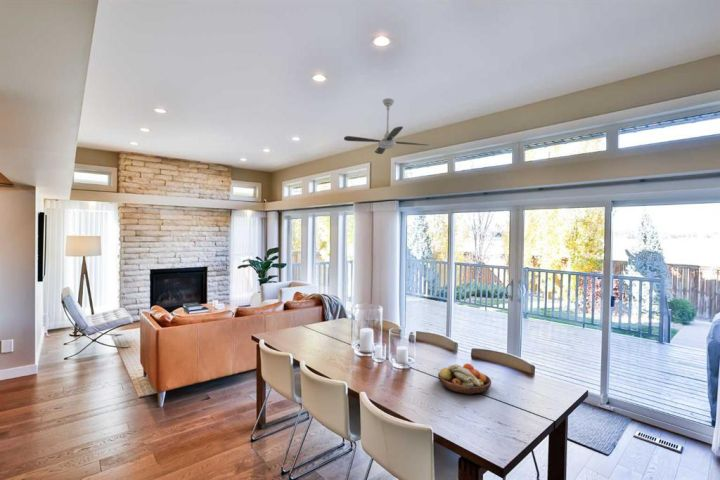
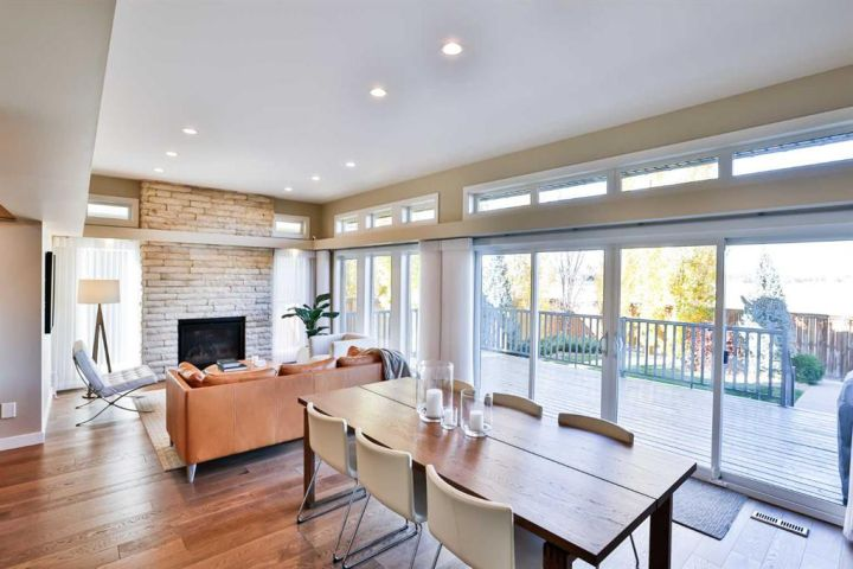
- ceiling fan [343,97,428,155]
- fruit bowl [437,362,492,395]
